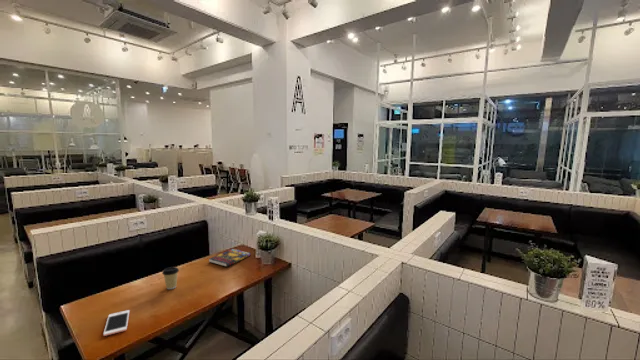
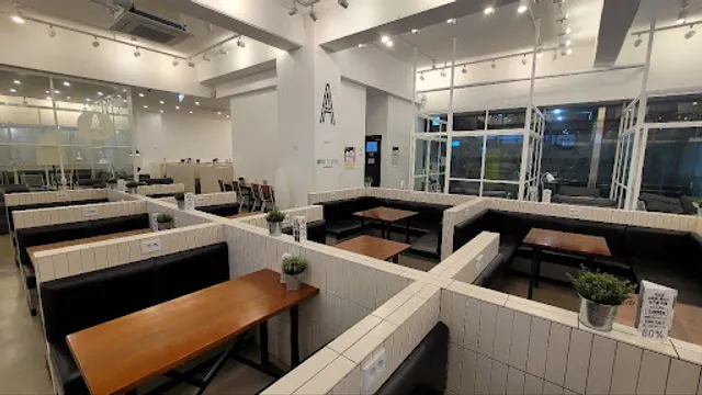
- coffee cup [161,266,180,290]
- cell phone [102,309,131,337]
- book [208,248,252,268]
